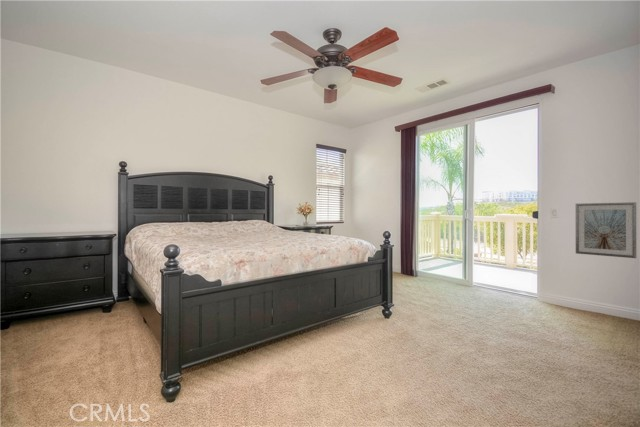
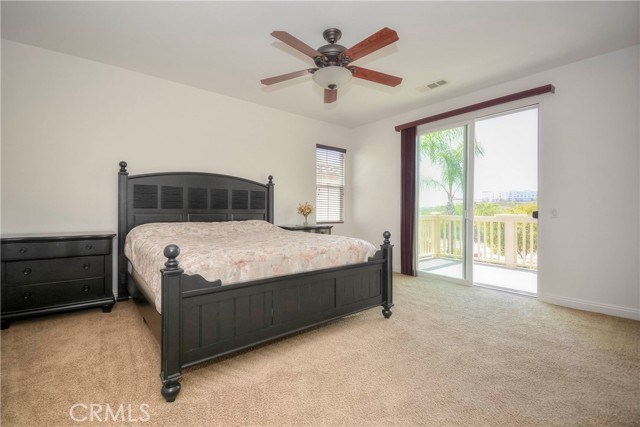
- picture frame [575,201,637,259]
